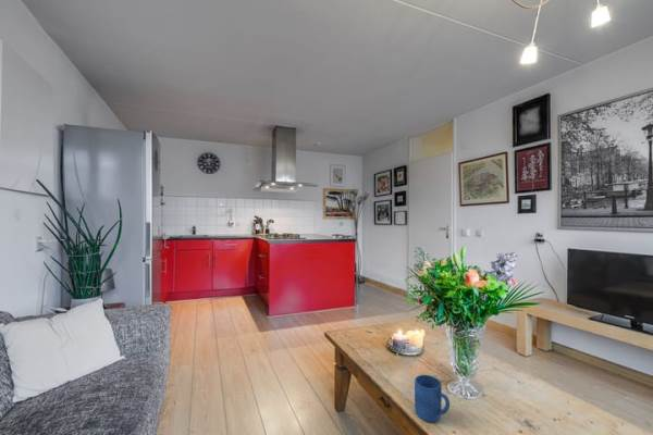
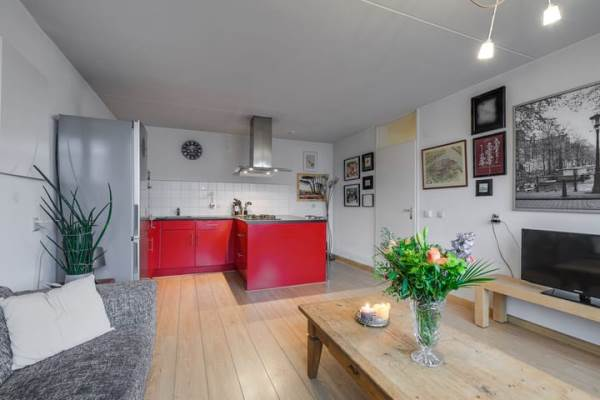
- mug [414,374,451,423]
